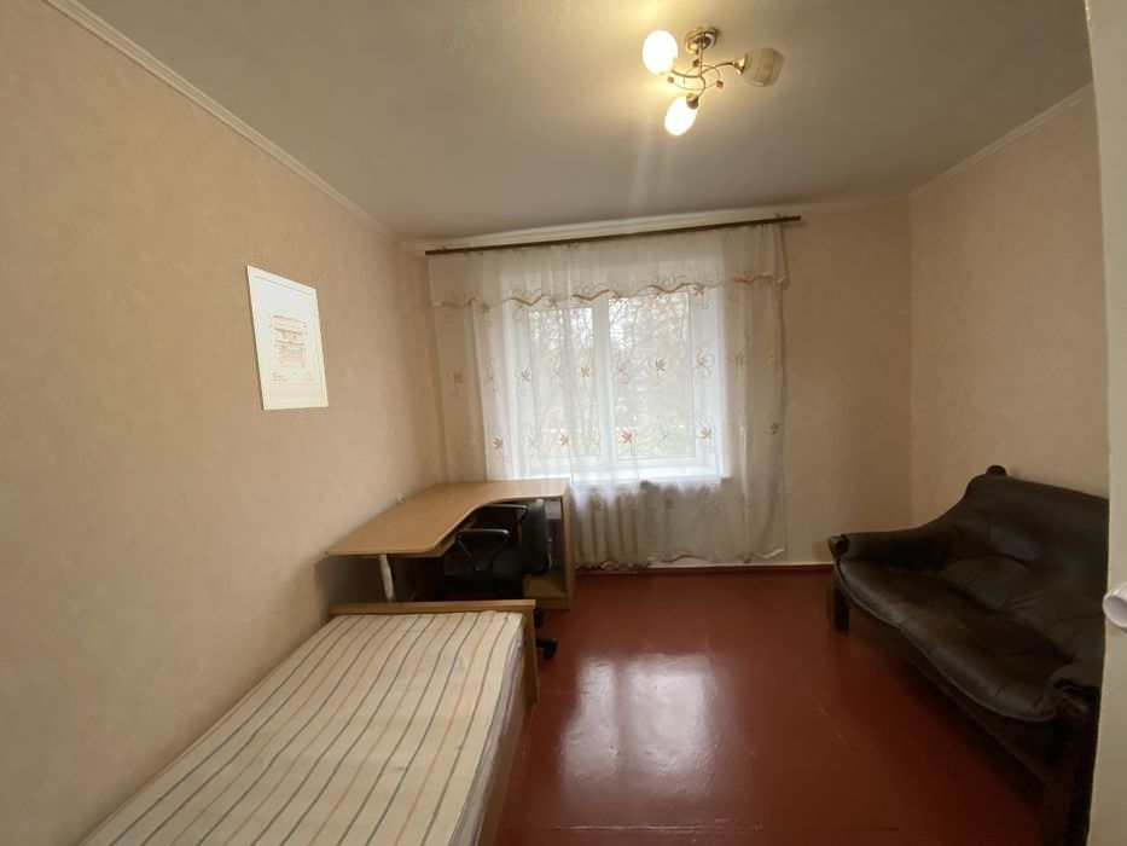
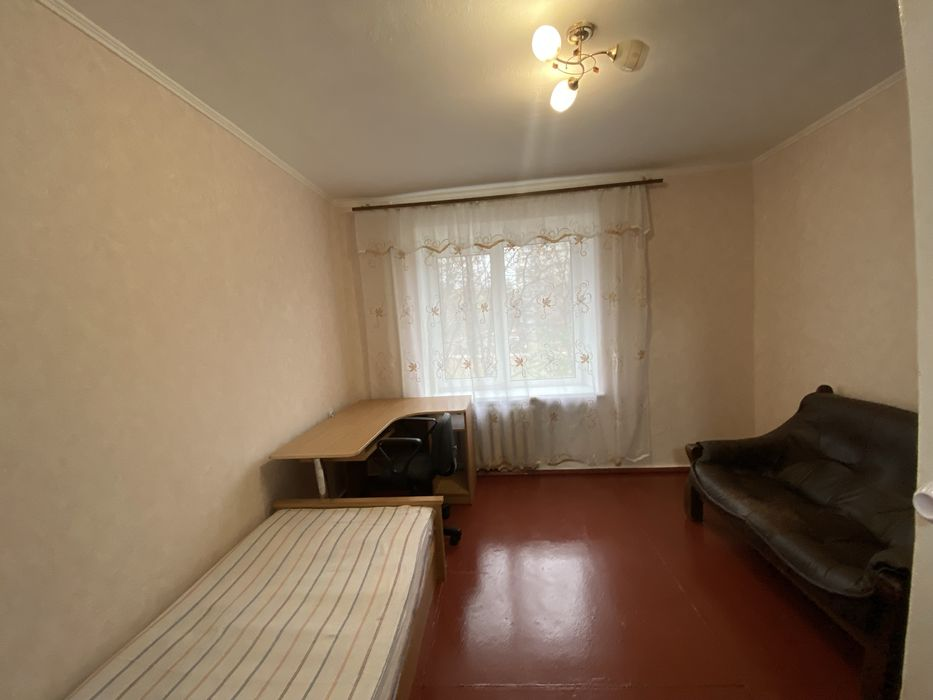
- wall art [243,263,330,411]
